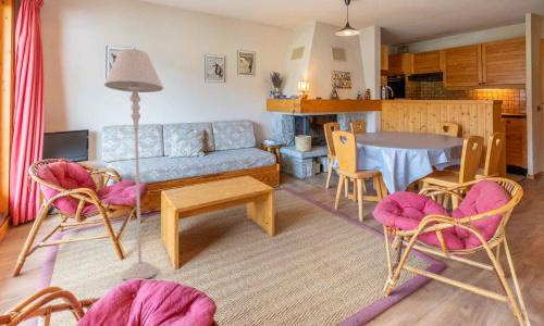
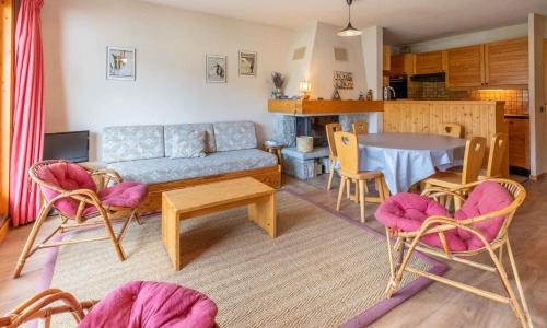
- floor lamp [103,48,164,281]
